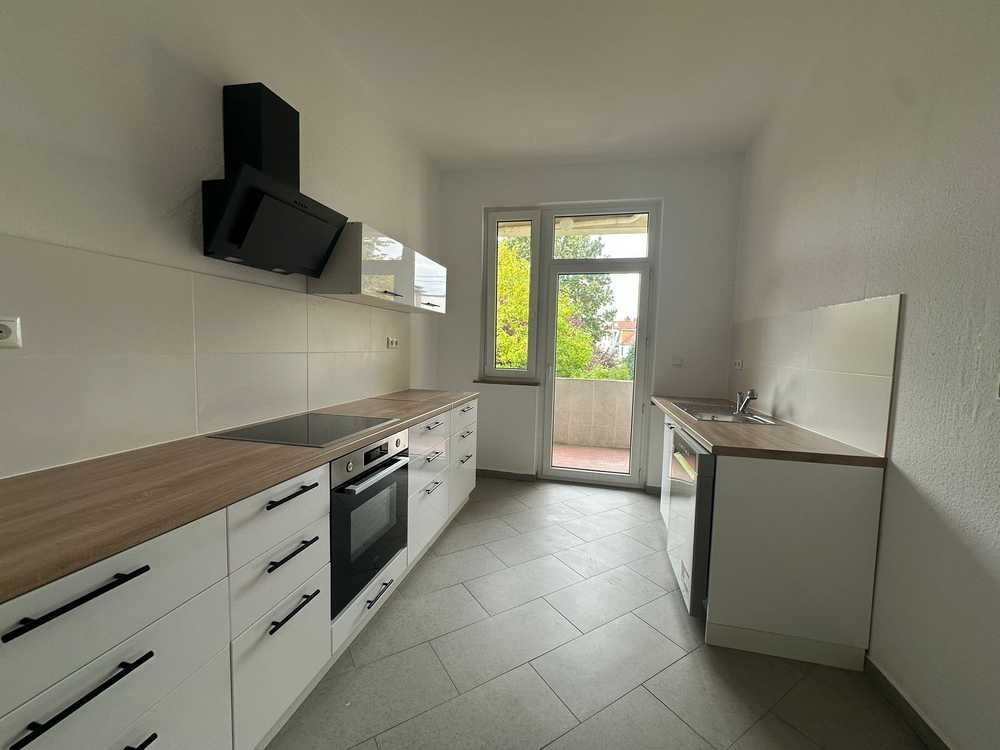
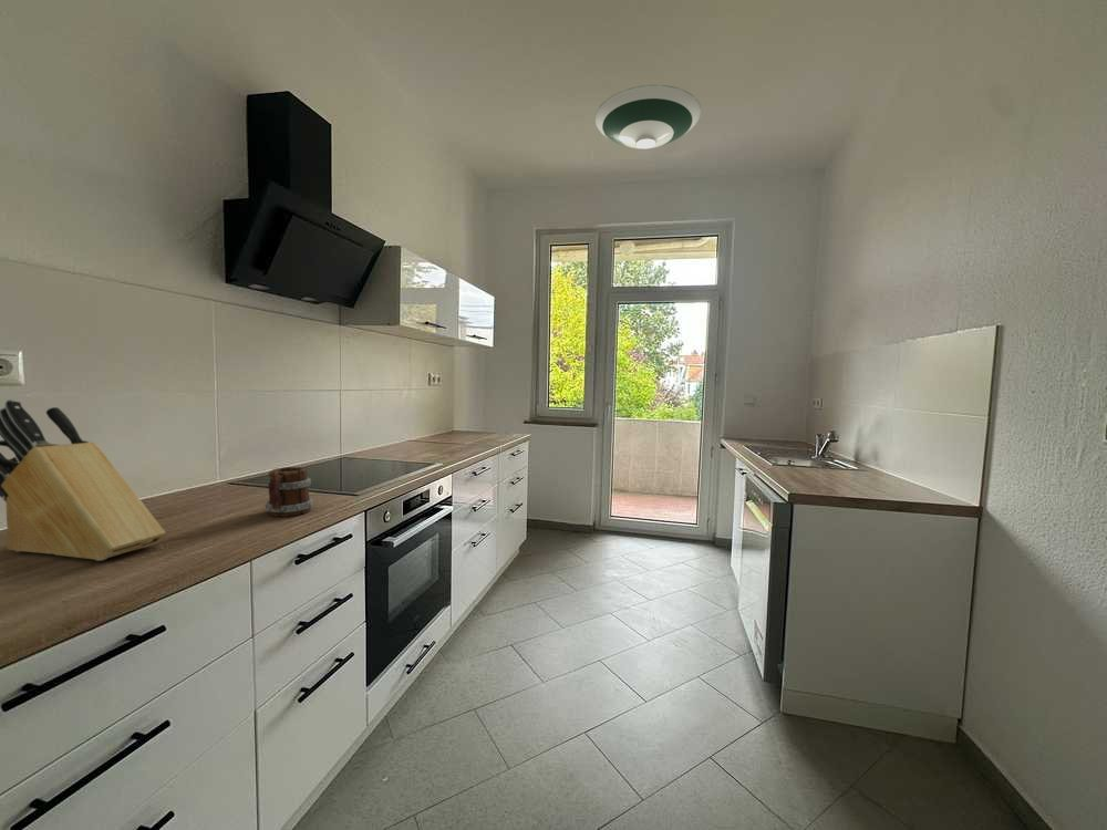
+ mug [263,466,314,518]
+ knife block [0,398,167,562]
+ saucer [594,84,702,151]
